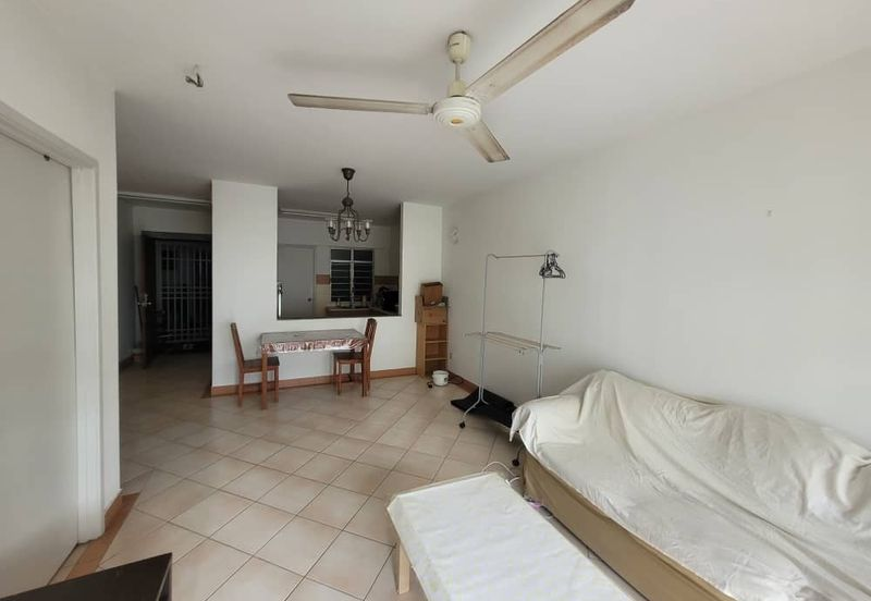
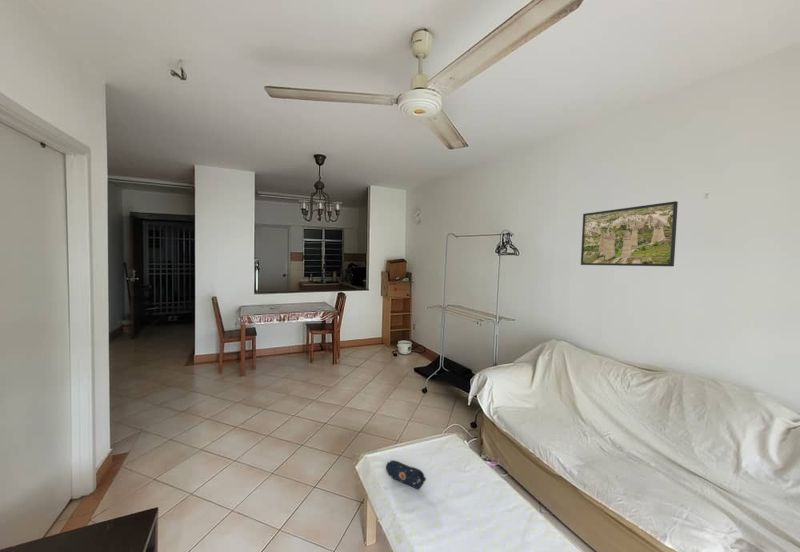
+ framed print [580,200,679,267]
+ pencil case [385,459,427,490]
